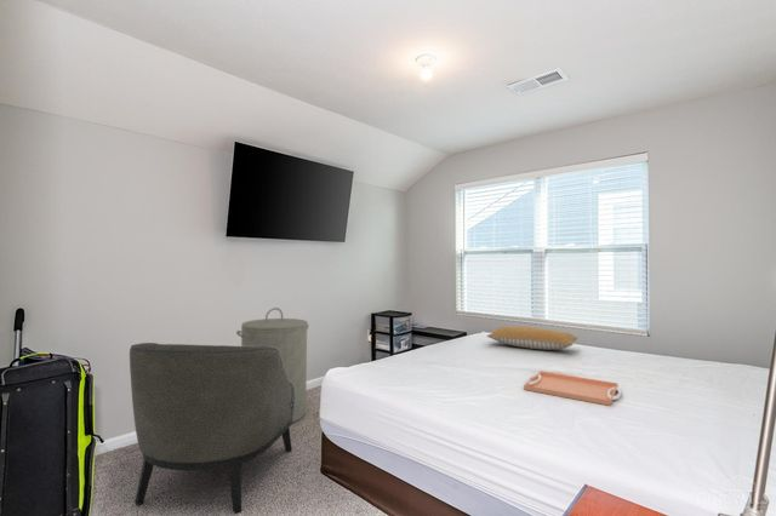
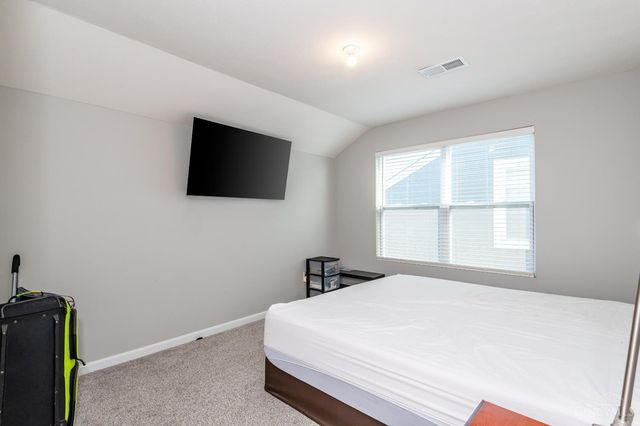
- laundry hamper [235,306,309,424]
- pillow [485,325,578,351]
- serving tray [523,371,622,407]
- armchair [129,342,296,515]
